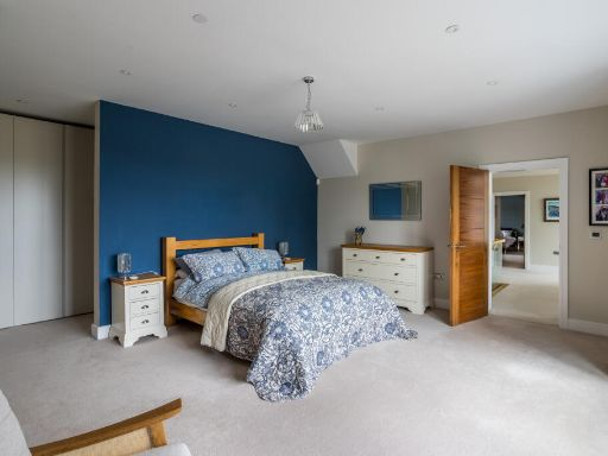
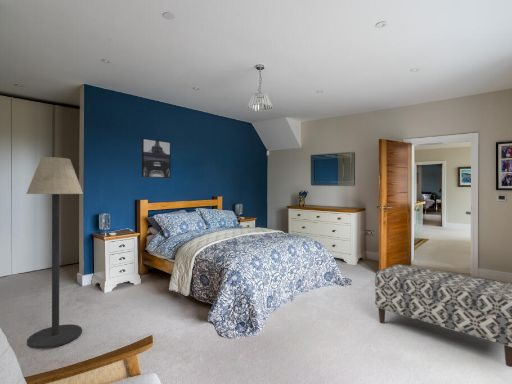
+ wall art [141,138,172,179]
+ bench [374,263,512,368]
+ floor lamp [25,156,84,350]
